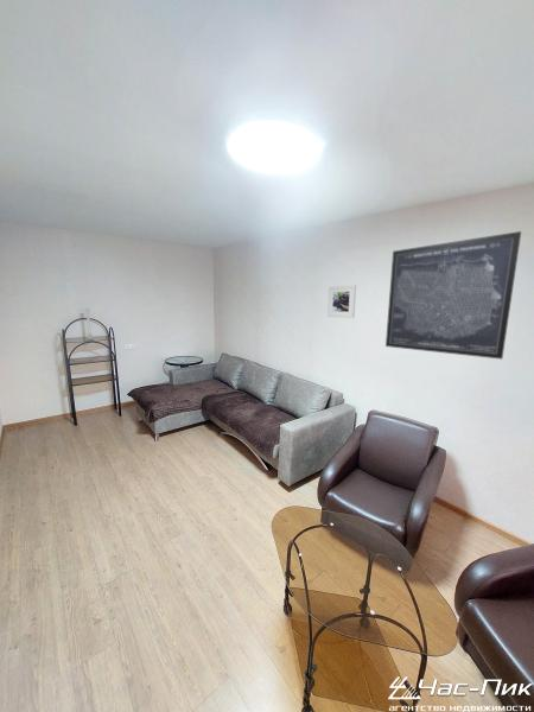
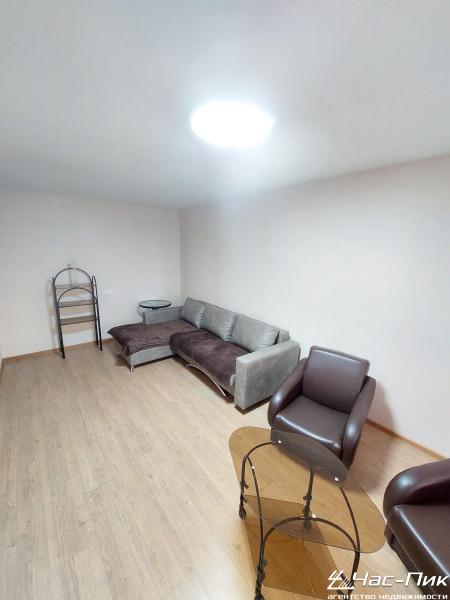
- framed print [326,284,357,319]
- wall art [384,230,522,361]
